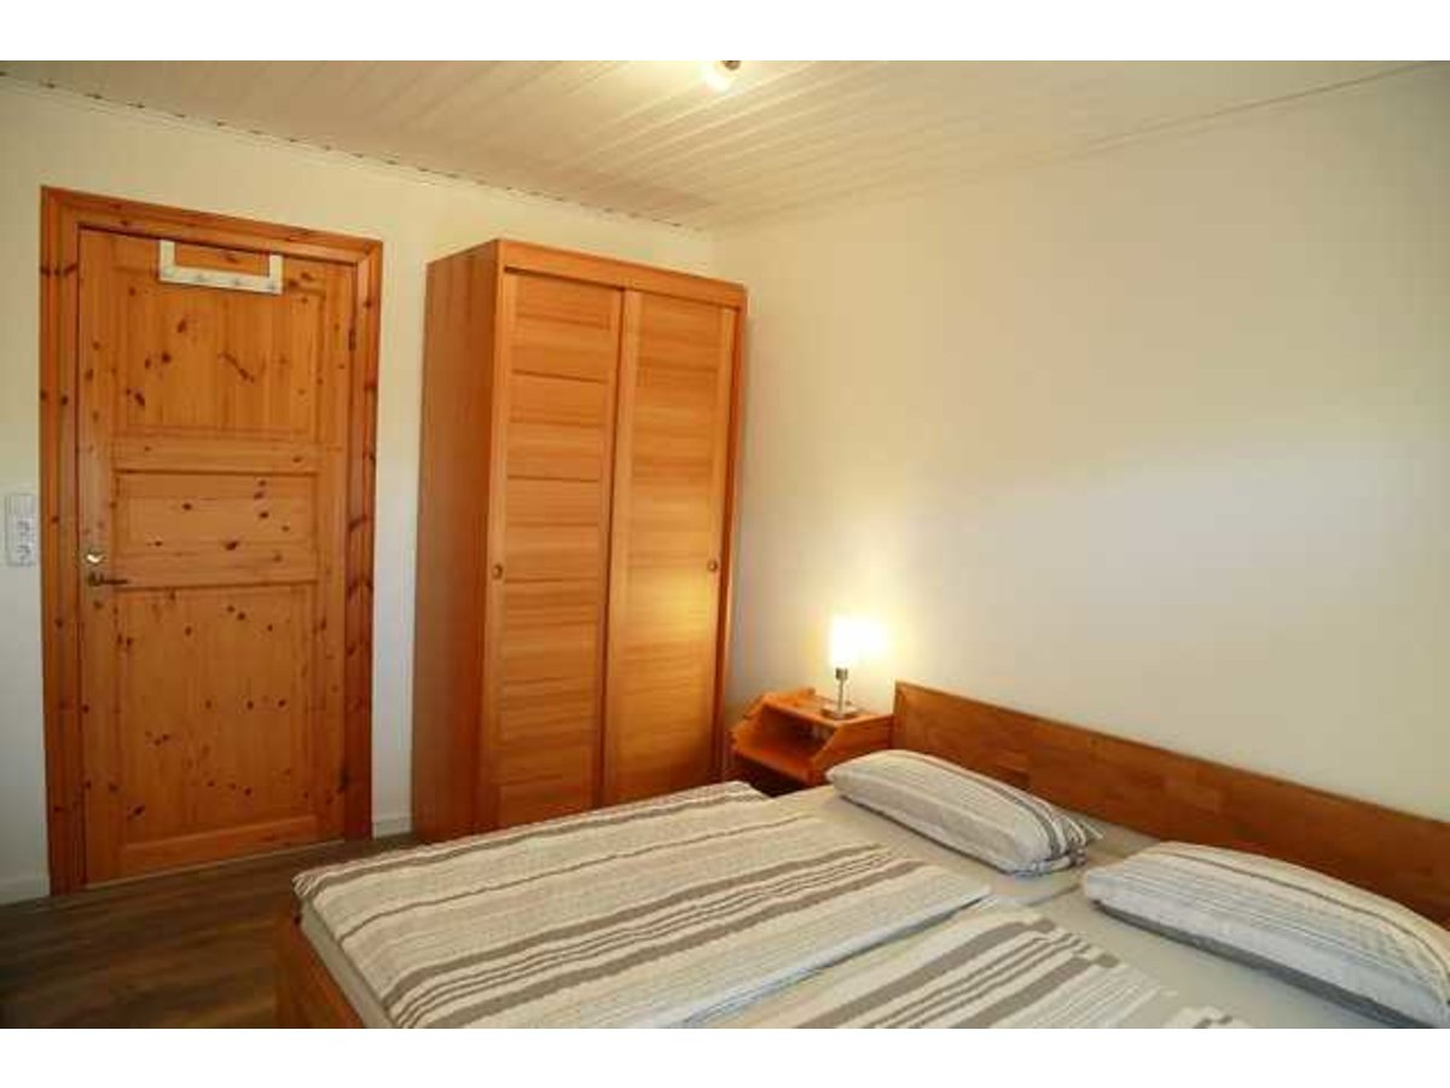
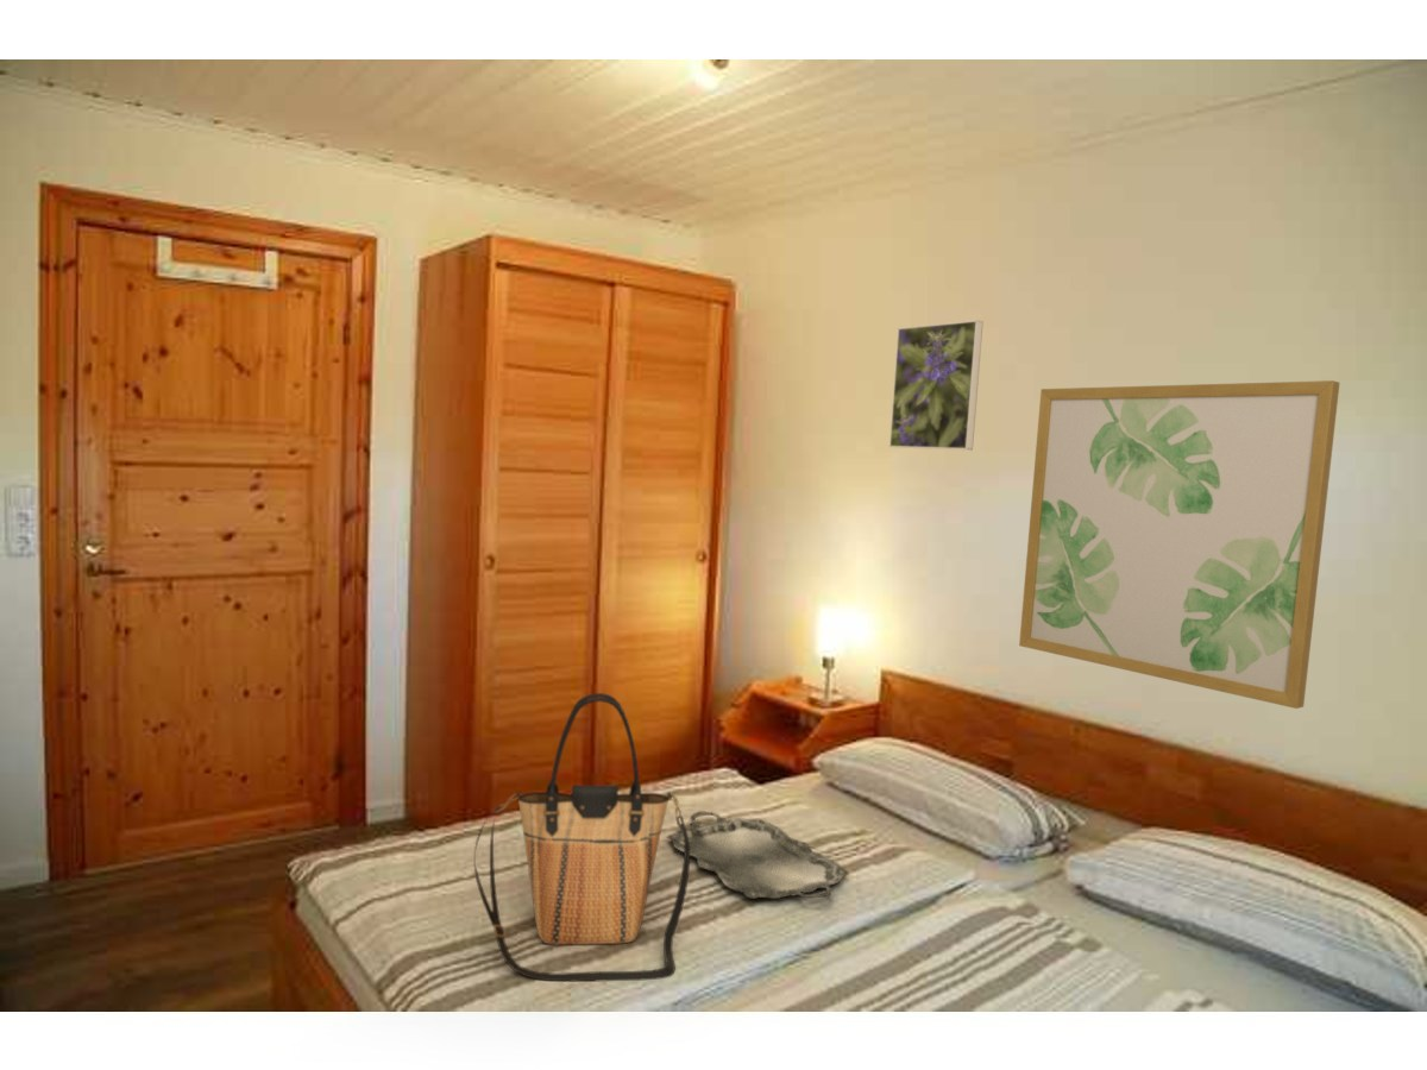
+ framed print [888,319,985,452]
+ serving tray [666,811,850,900]
+ wall art [1018,379,1340,710]
+ tote bag [473,692,691,982]
